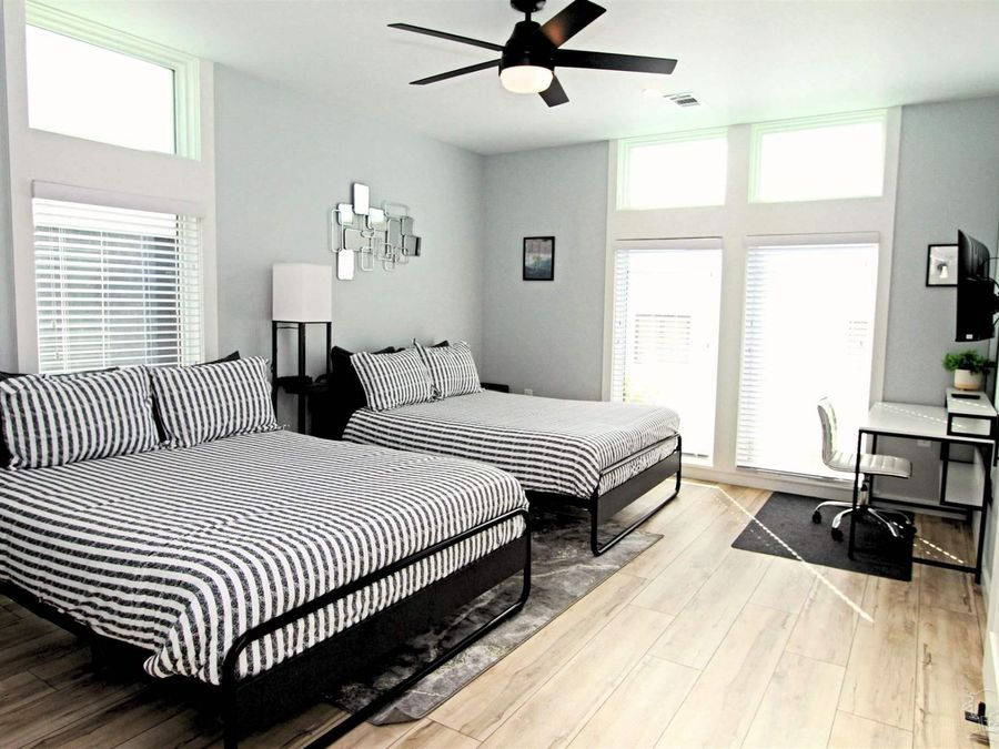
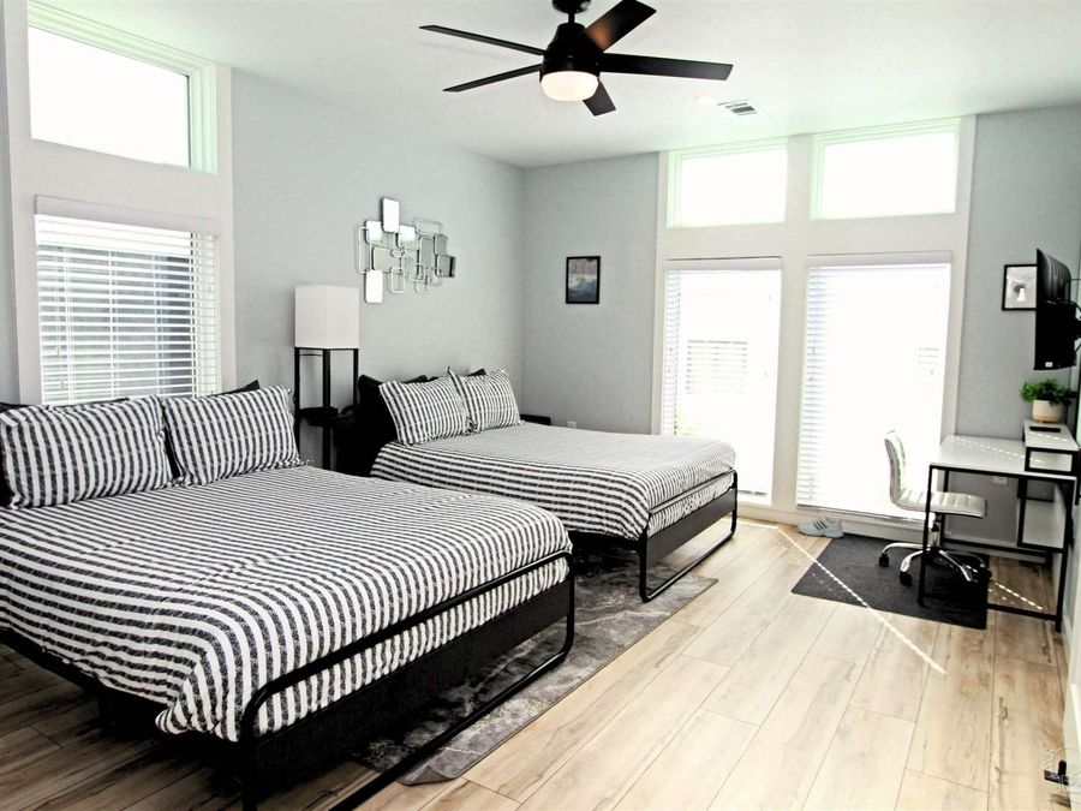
+ shoe [796,515,844,539]
